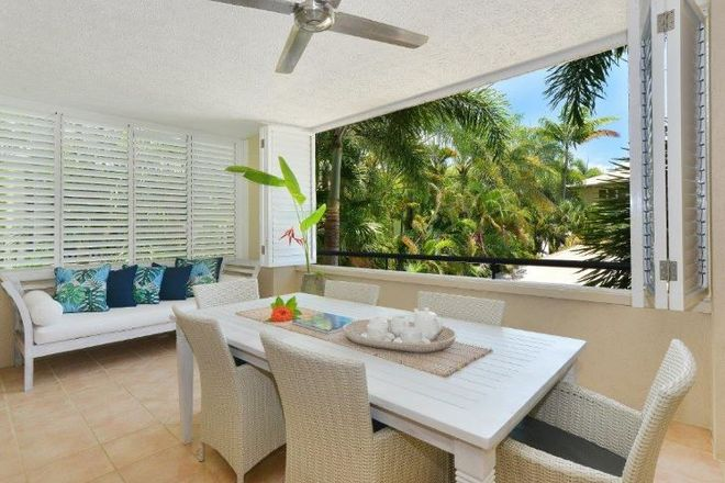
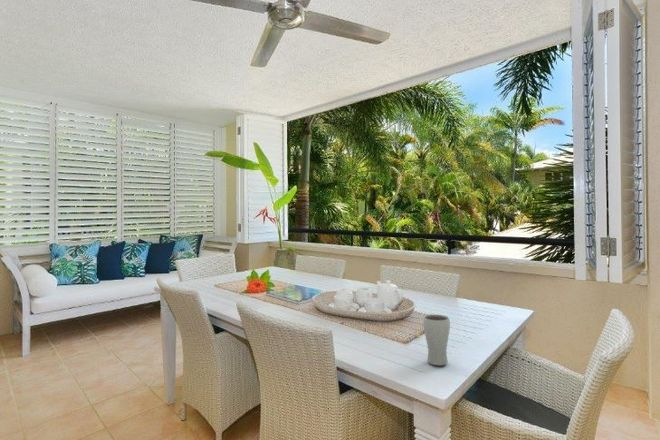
+ drinking glass [422,314,451,367]
